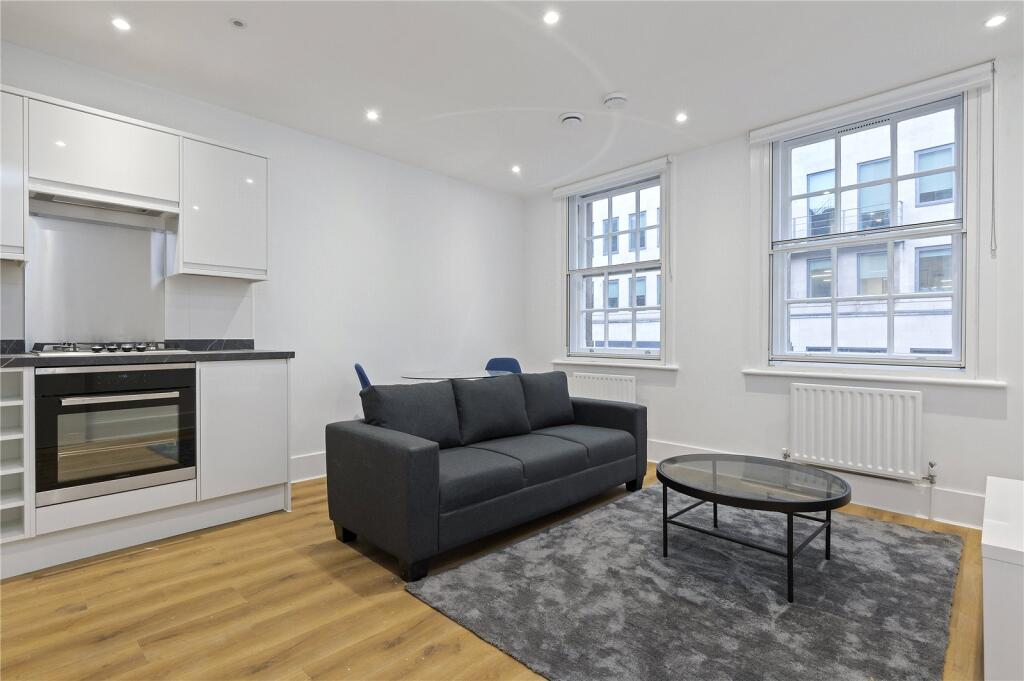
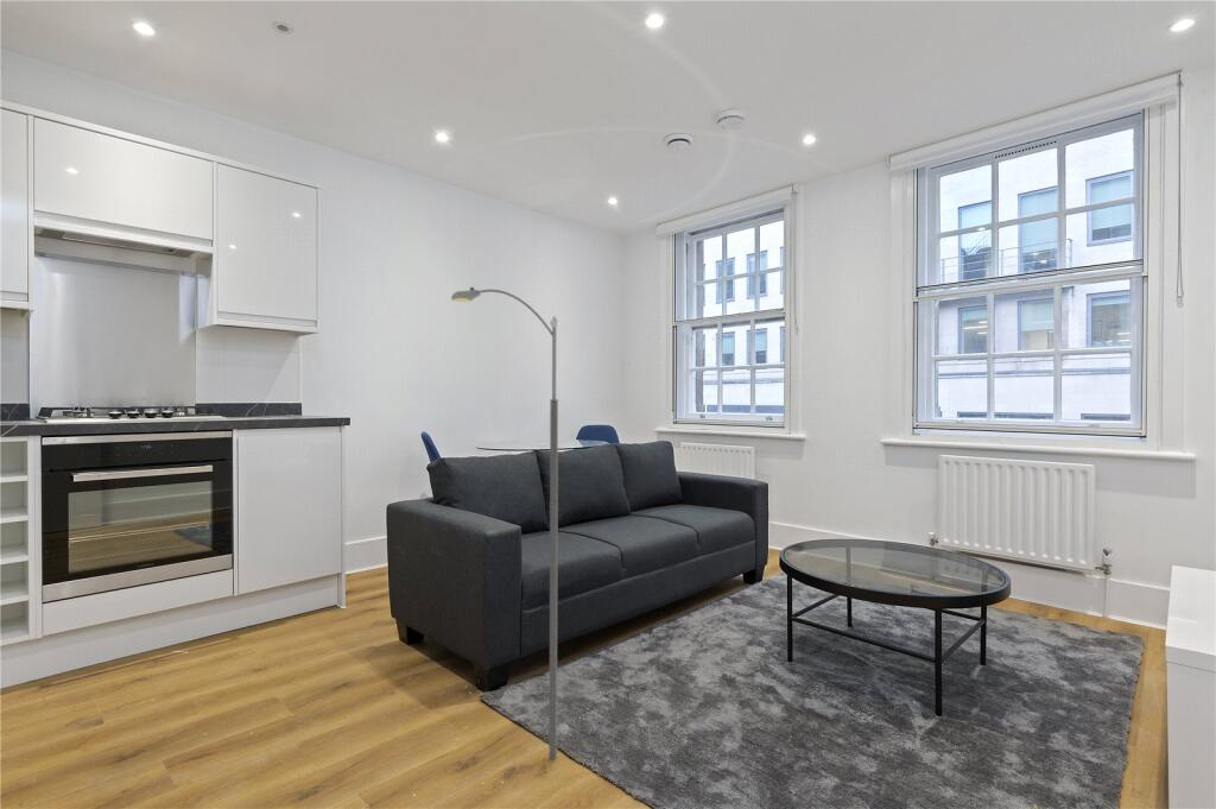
+ street lamp [450,286,559,761]
